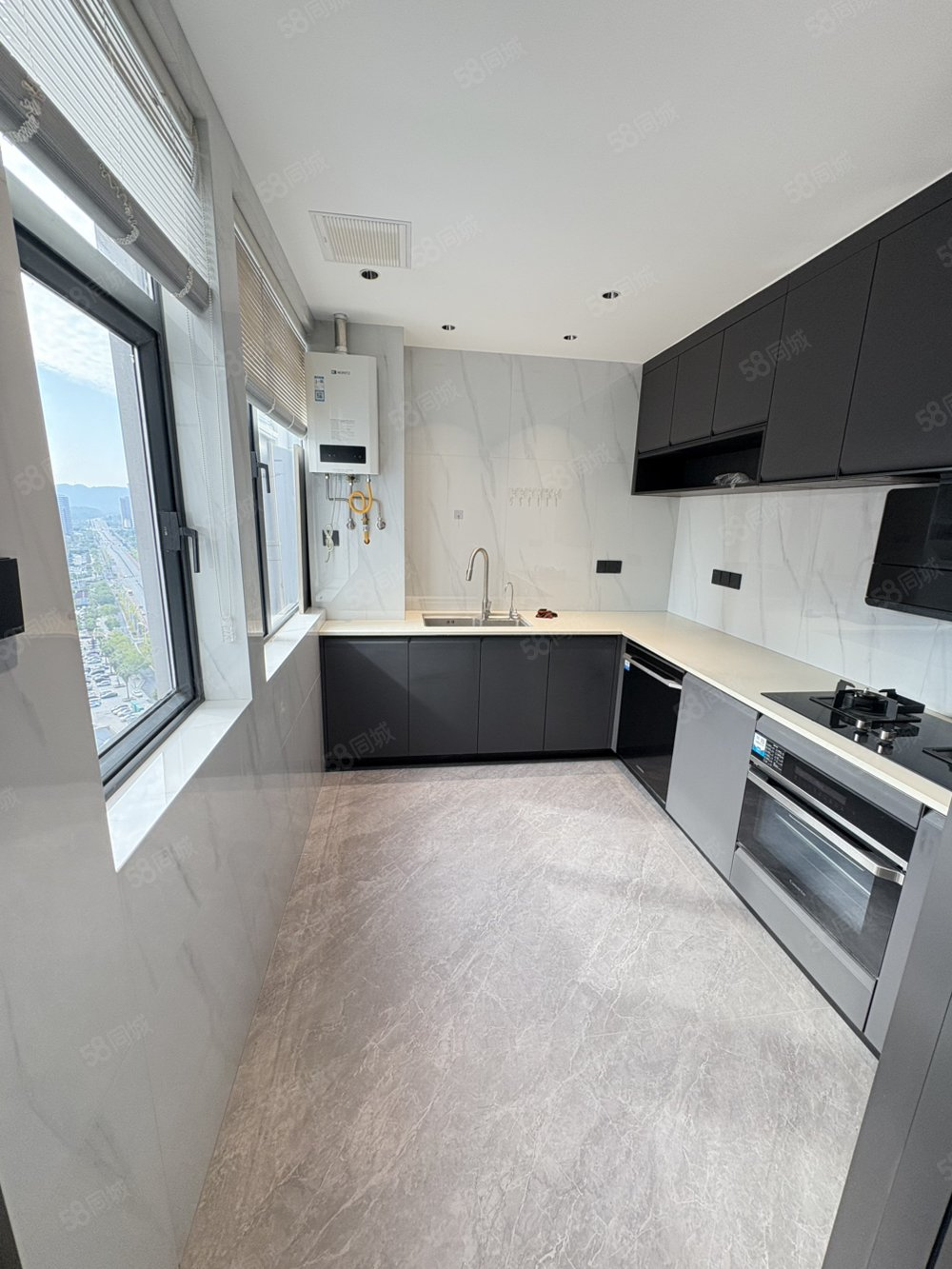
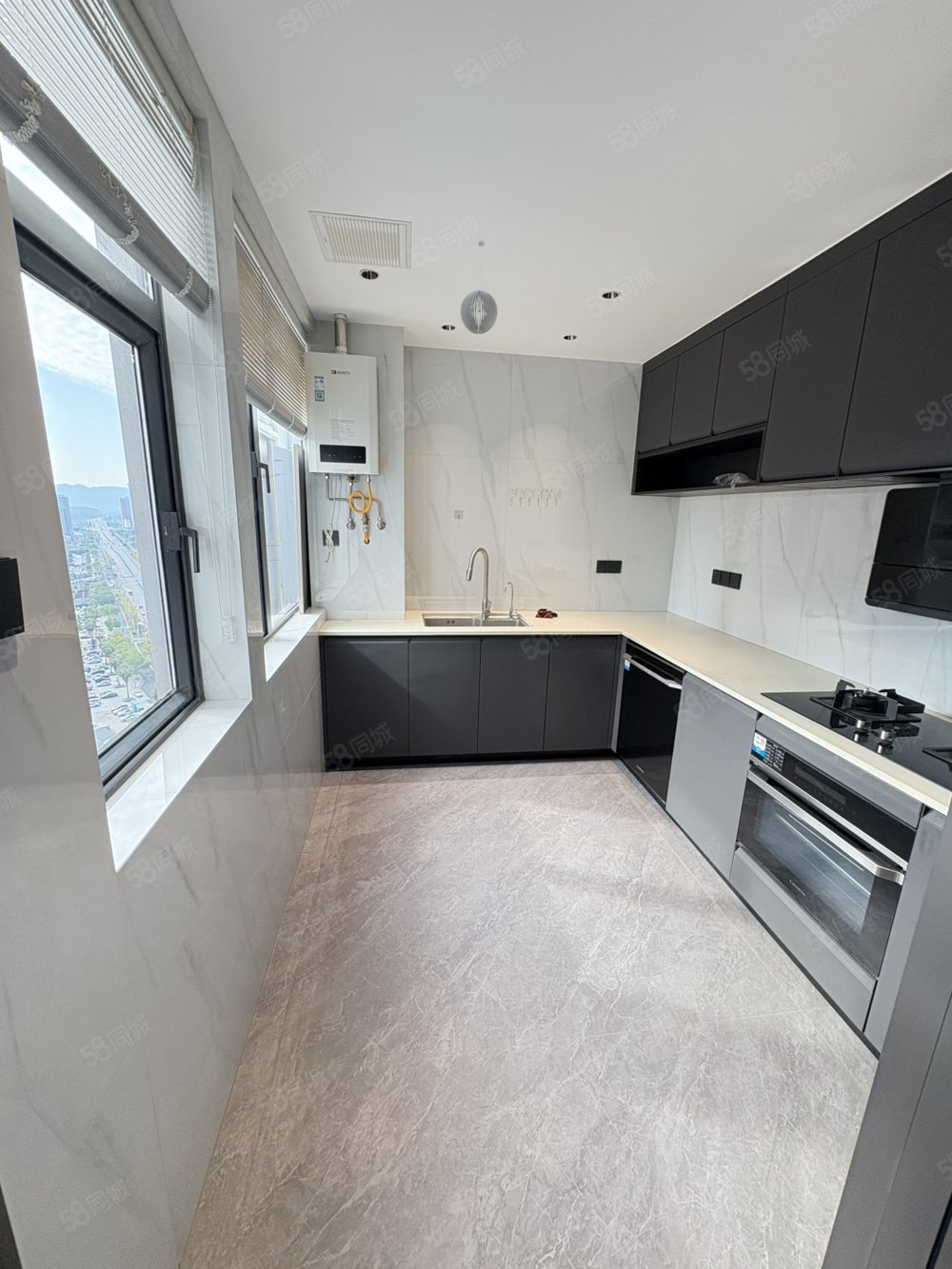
+ pendant light [460,239,499,335]
